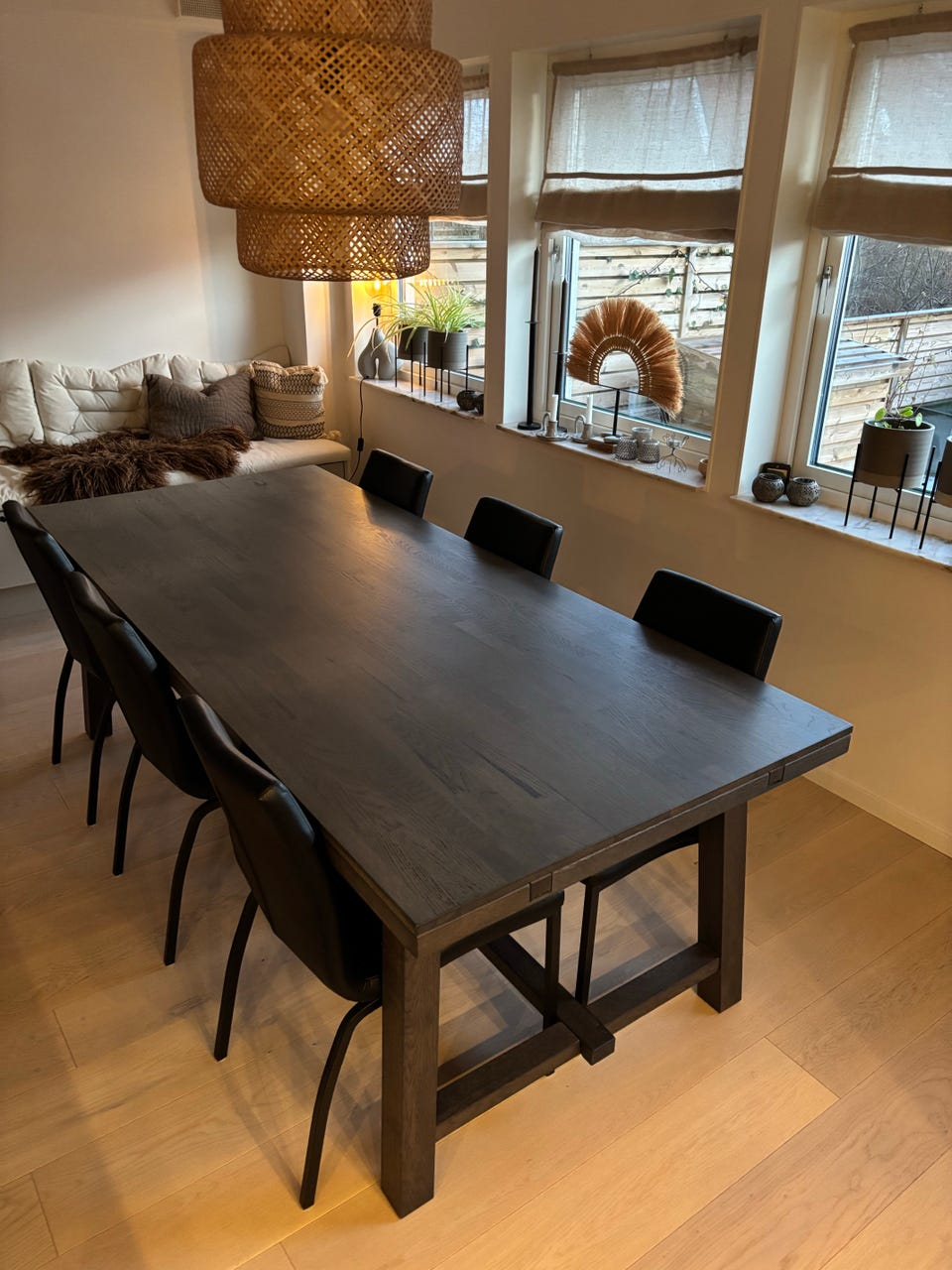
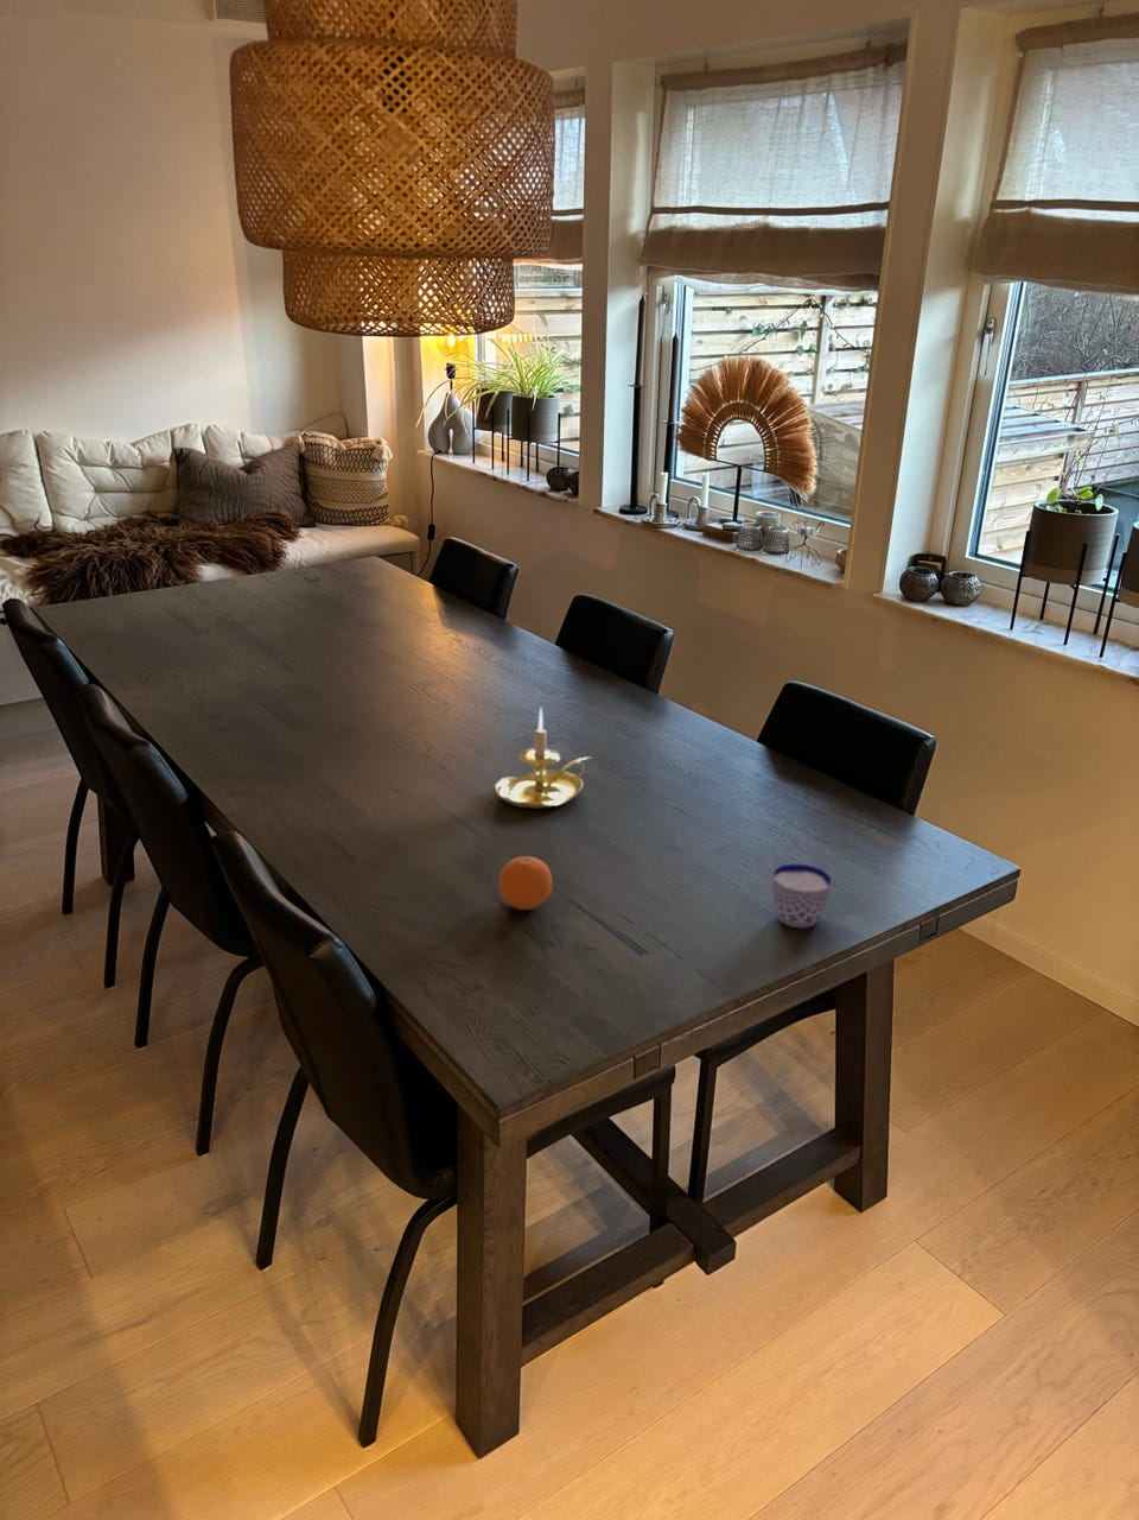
+ fruit [498,855,553,911]
+ candle holder [495,706,593,810]
+ cup [772,862,834,930]
